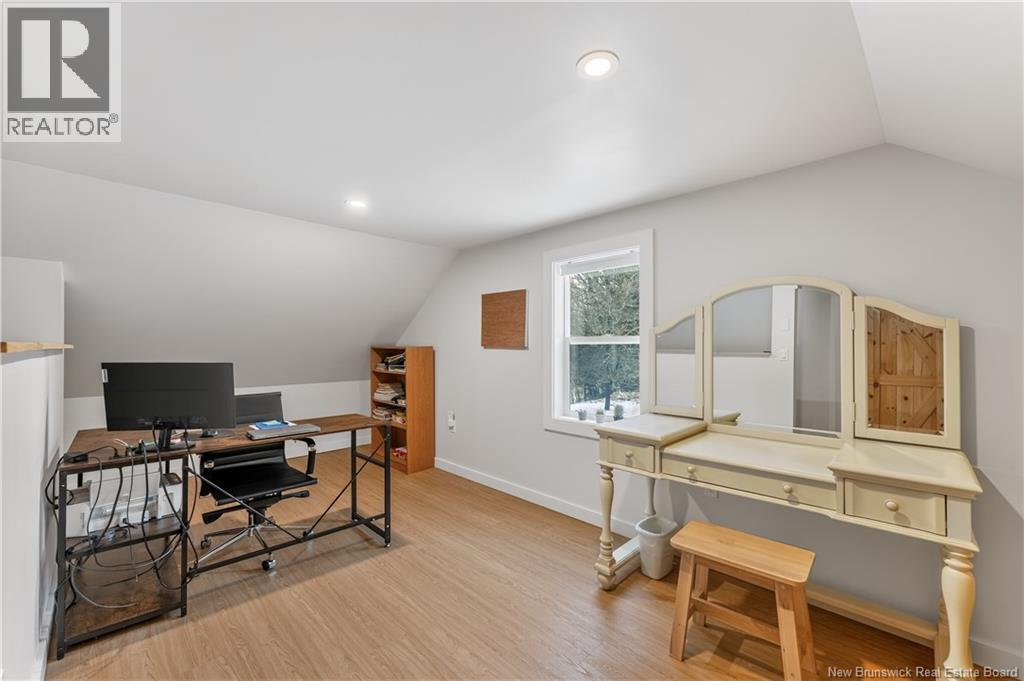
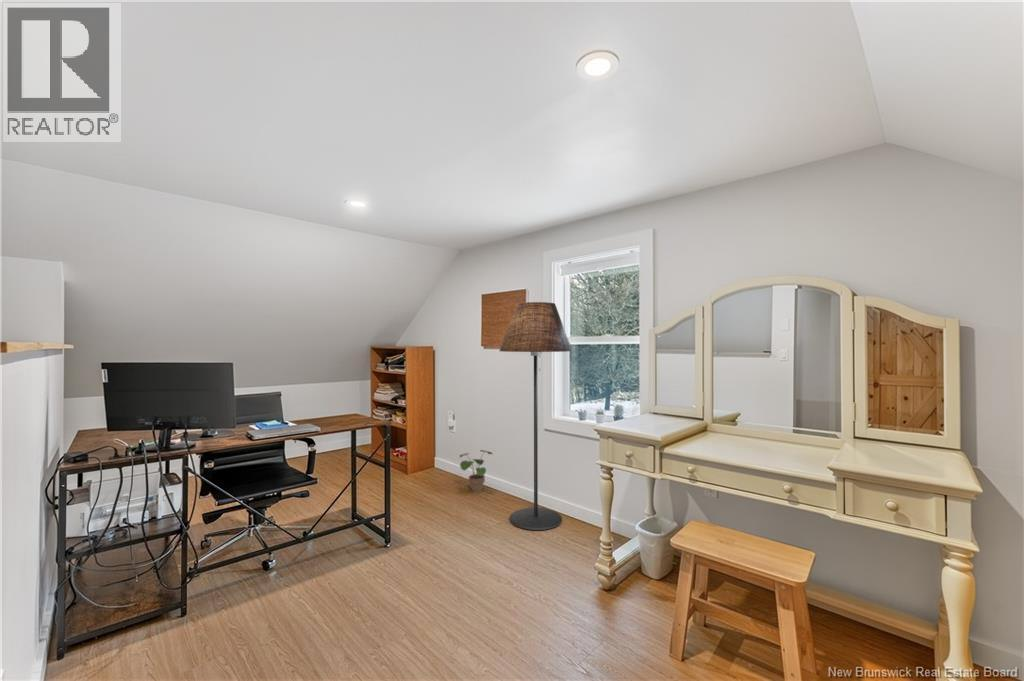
+ potted plant [459,449,493,493]
+ floor lamp [499,301,573,531]
